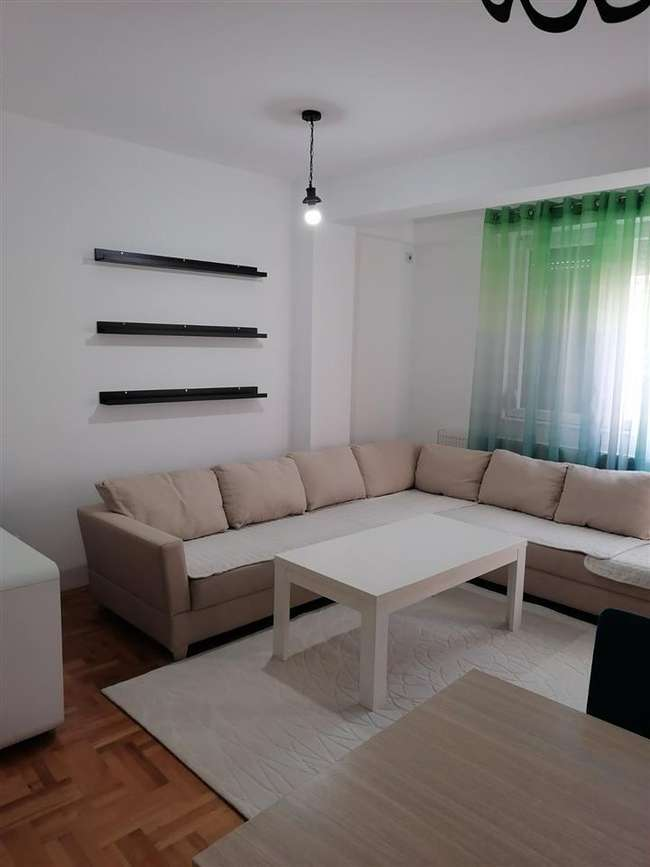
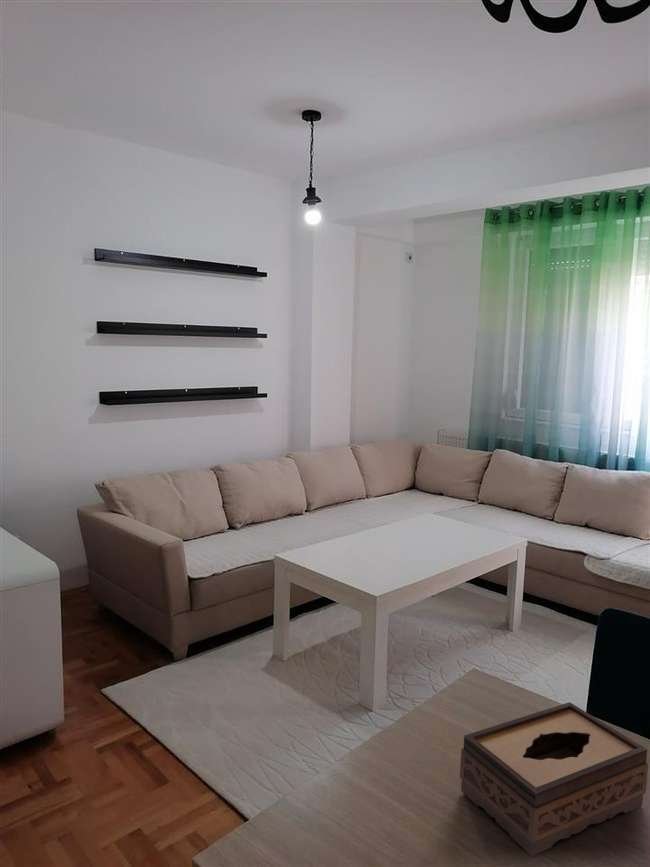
+ tissue box [459,701,649,857]
